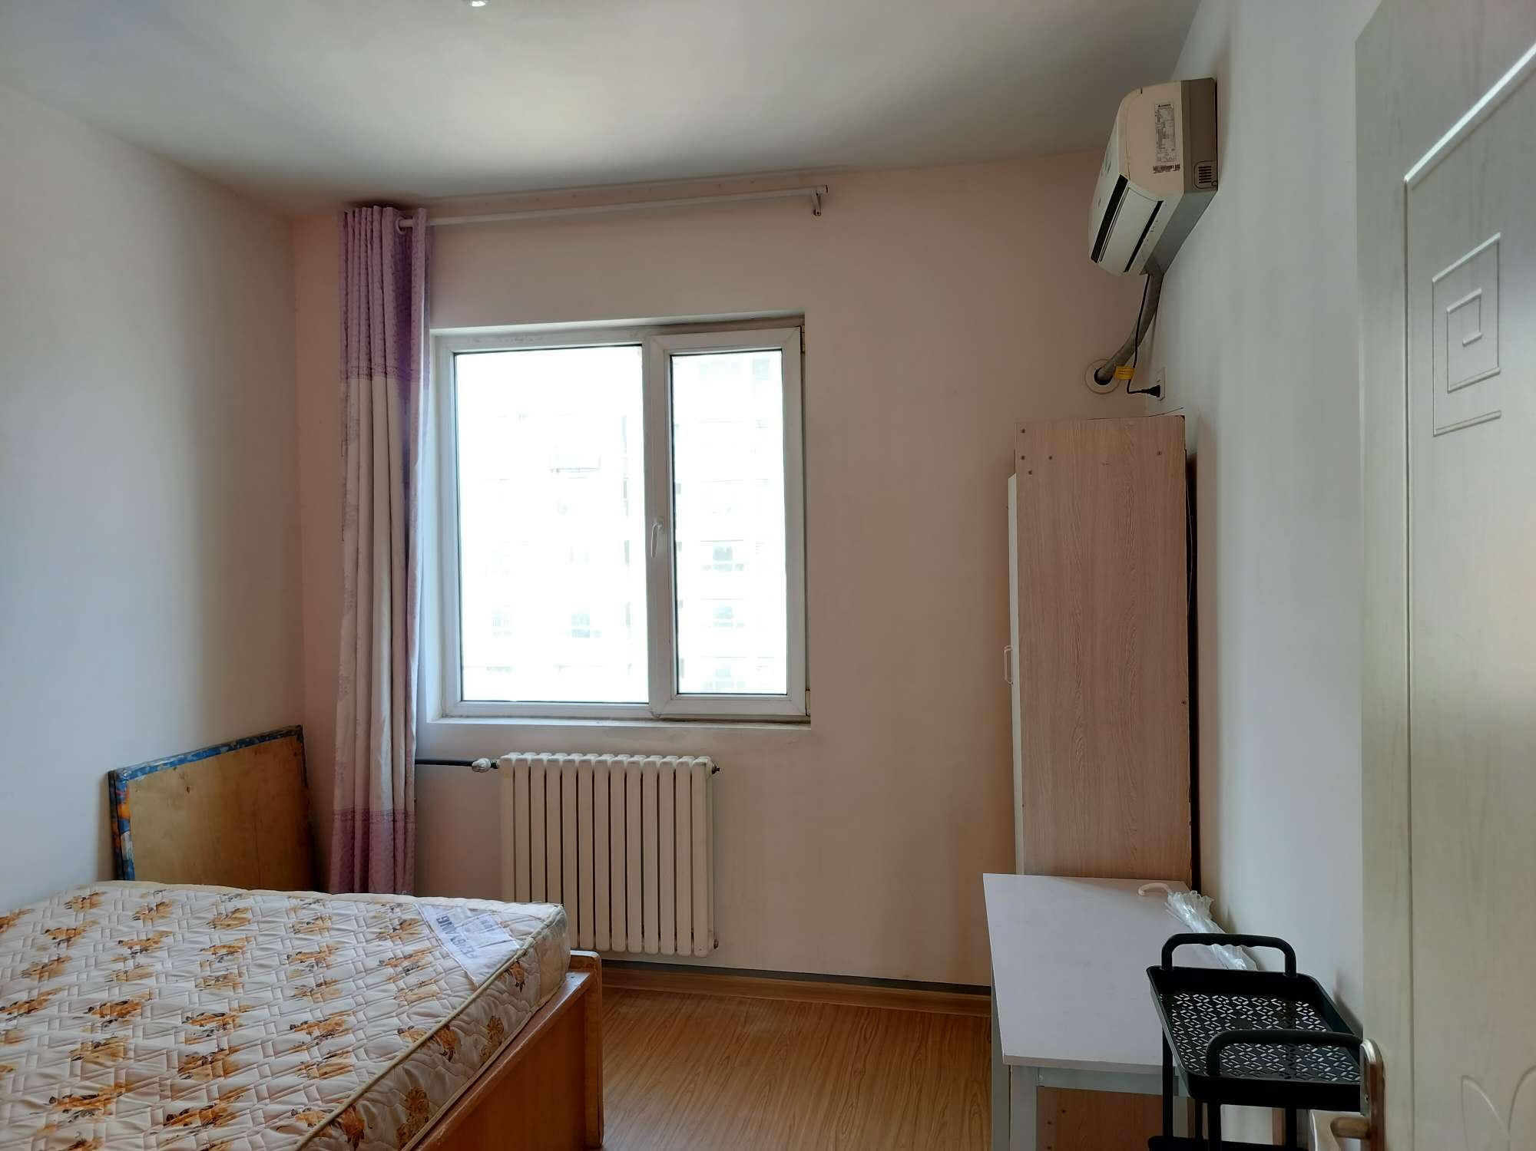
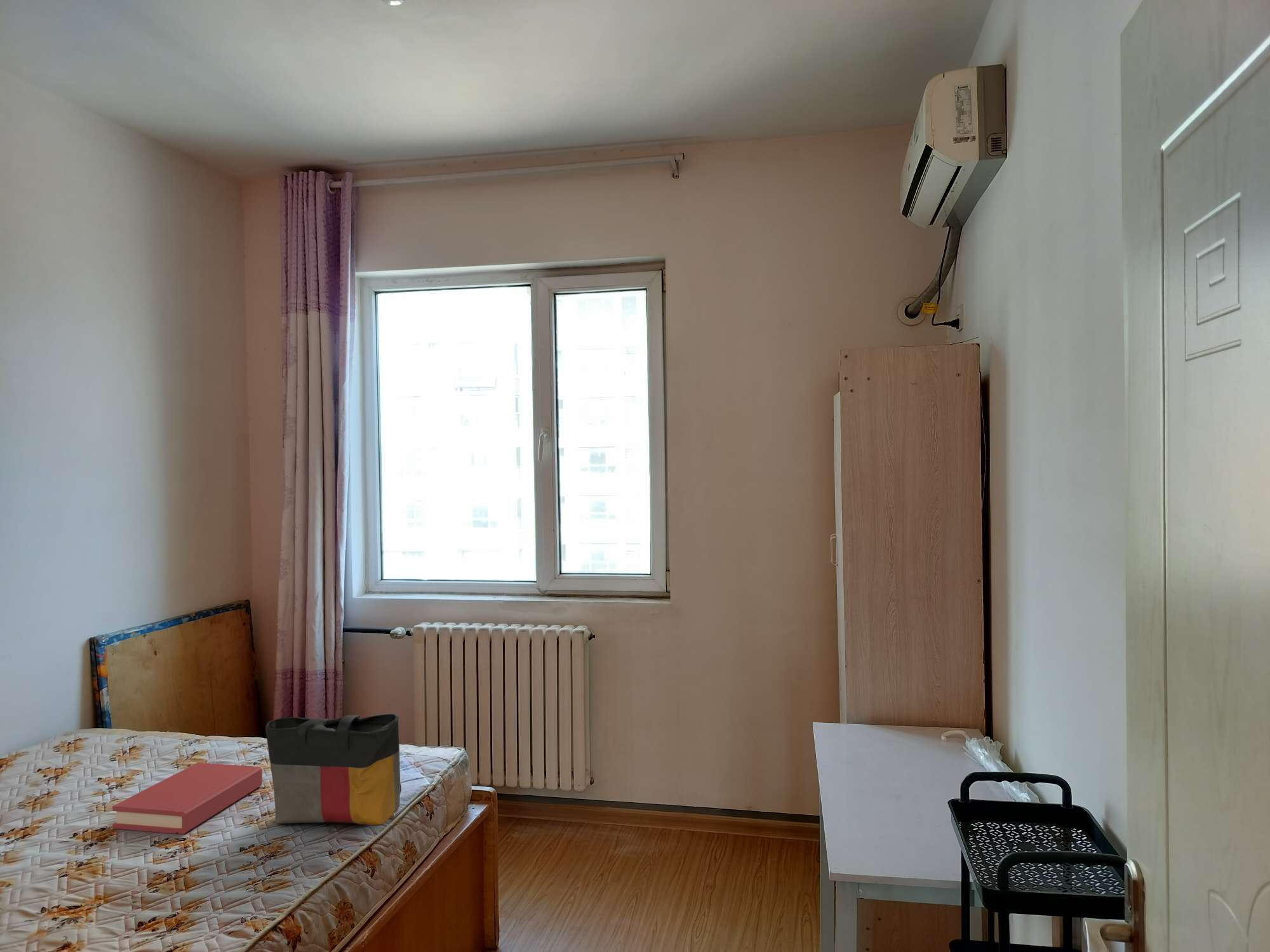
+ tote bag [265,713,402,826]
+ hardback book [112,762,263,835]
